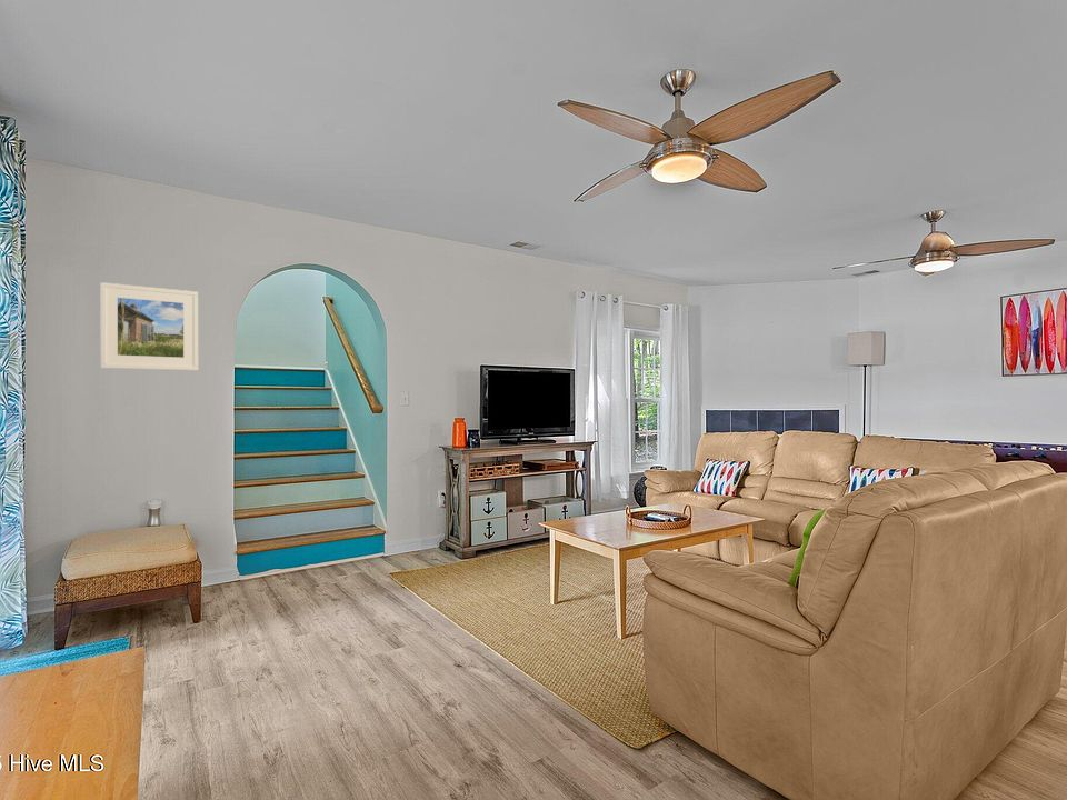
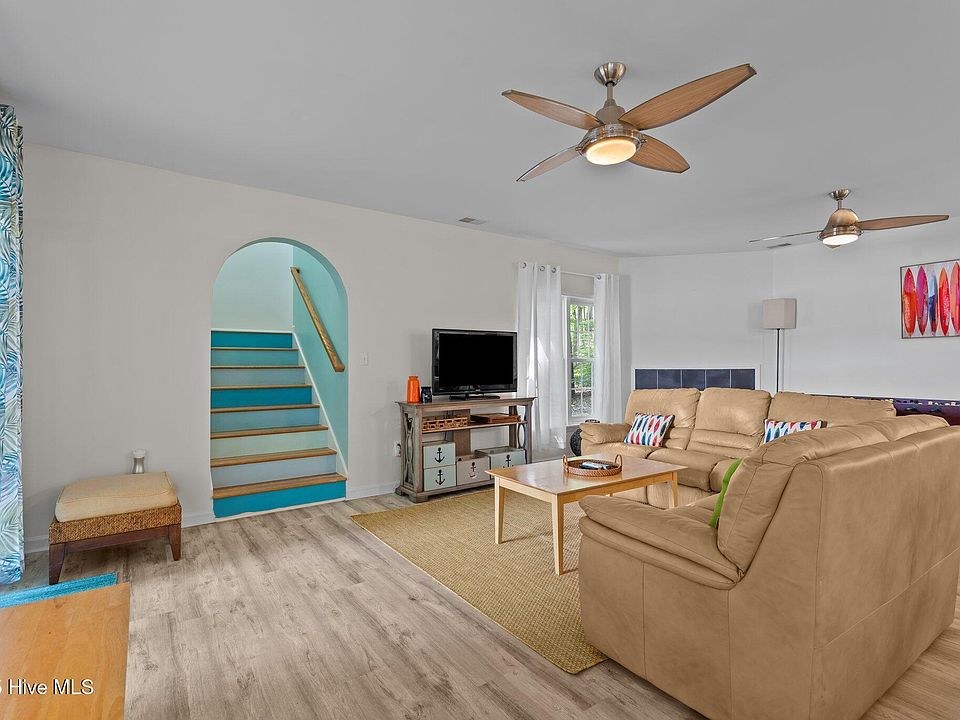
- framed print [100,281,199,371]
